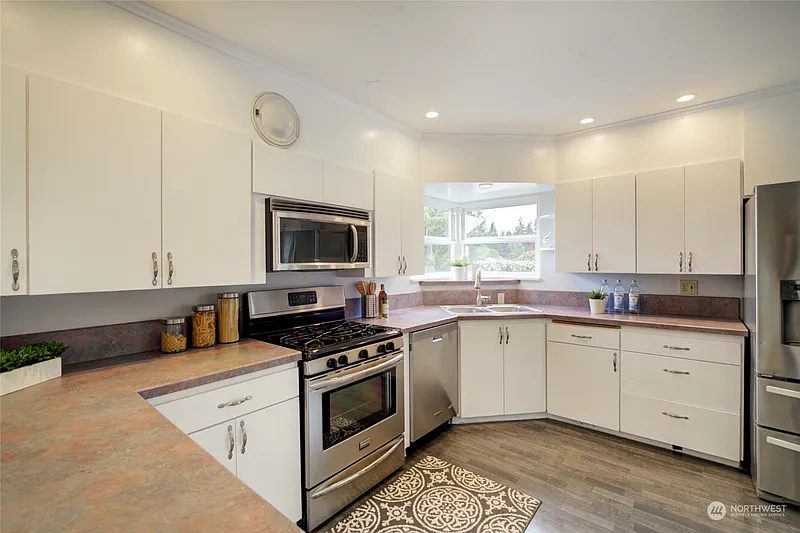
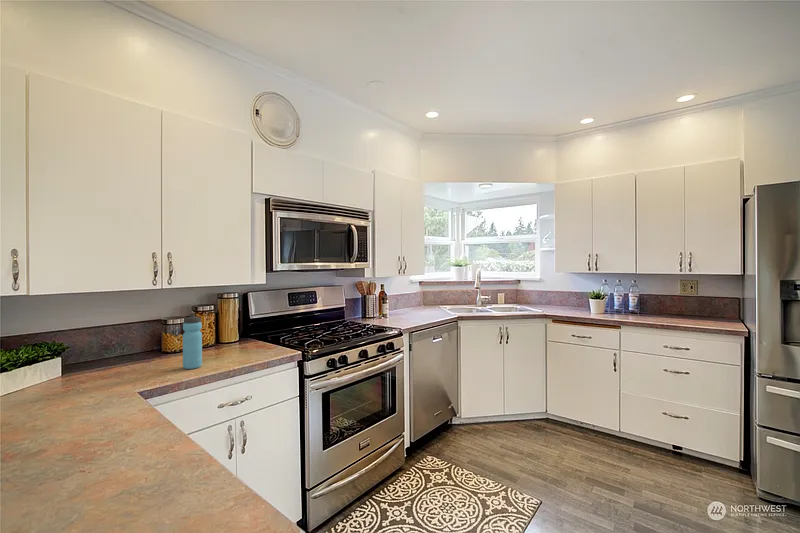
+ water bottle [182,312,203,370]
